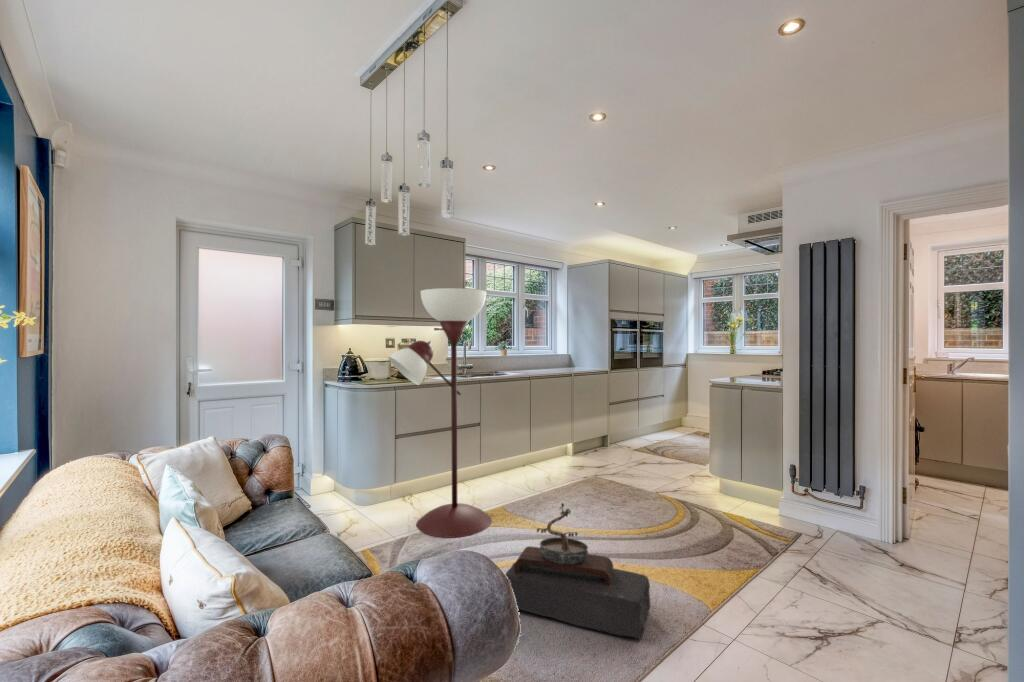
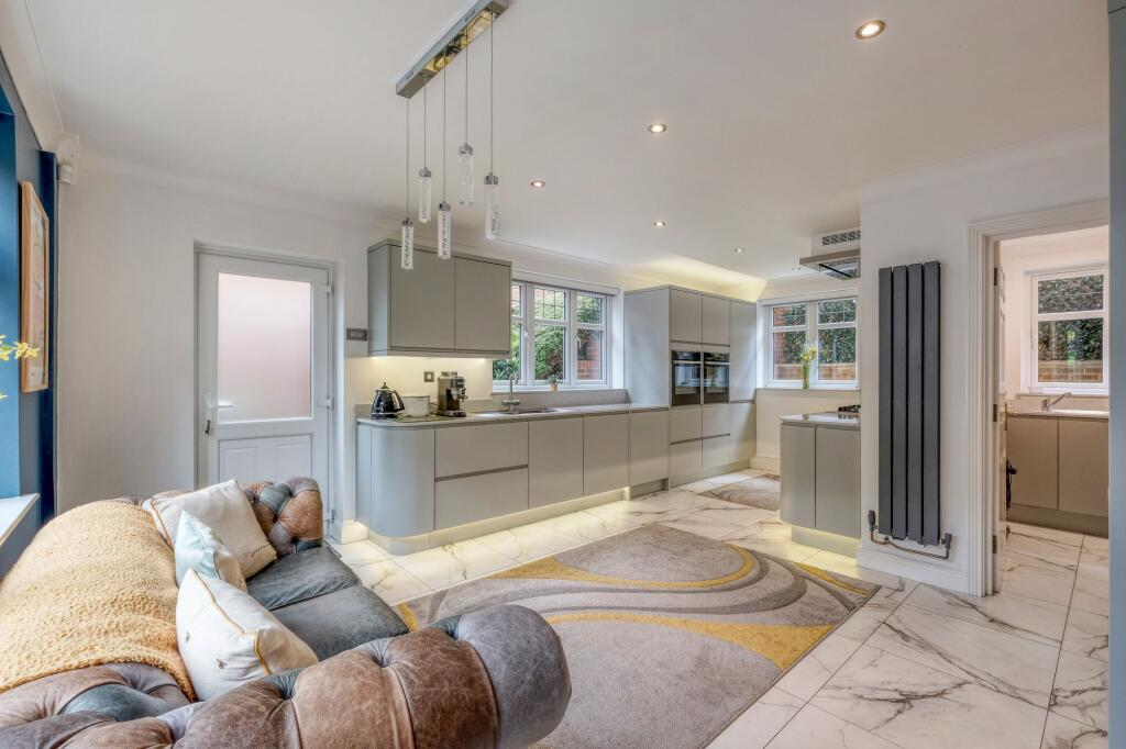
- floor lamp [387,287,493,539]
- brick [505,562,651,640]
- bonsai tree [514,502,614,586]
